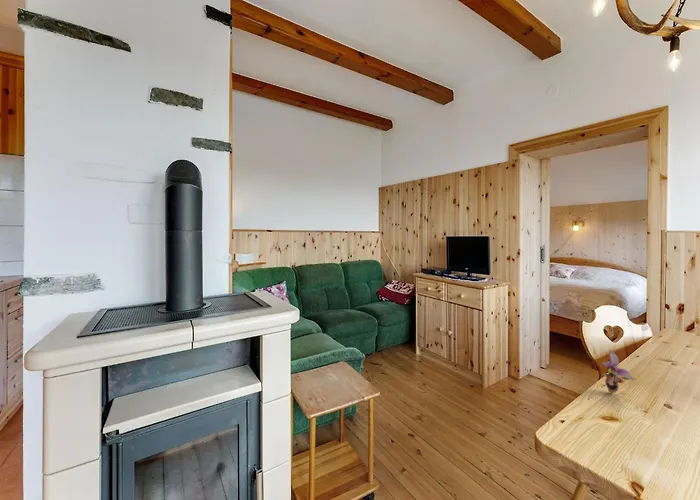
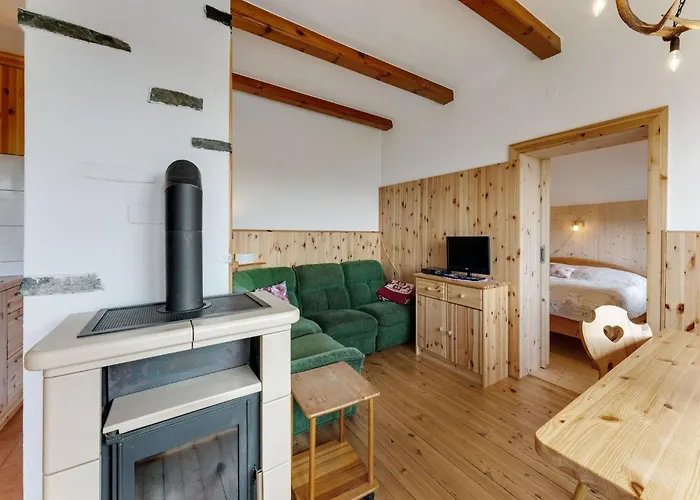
- flower [601,349,635,394]
